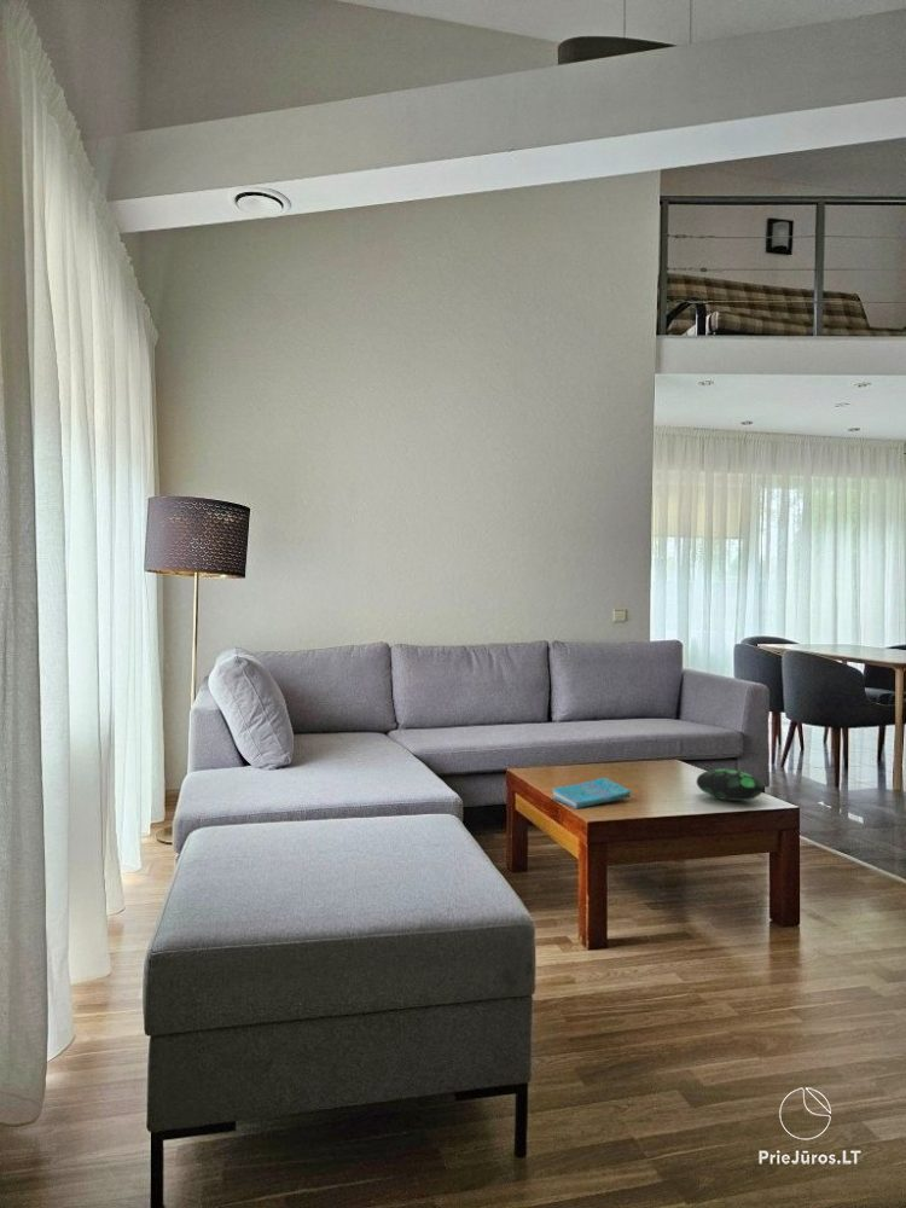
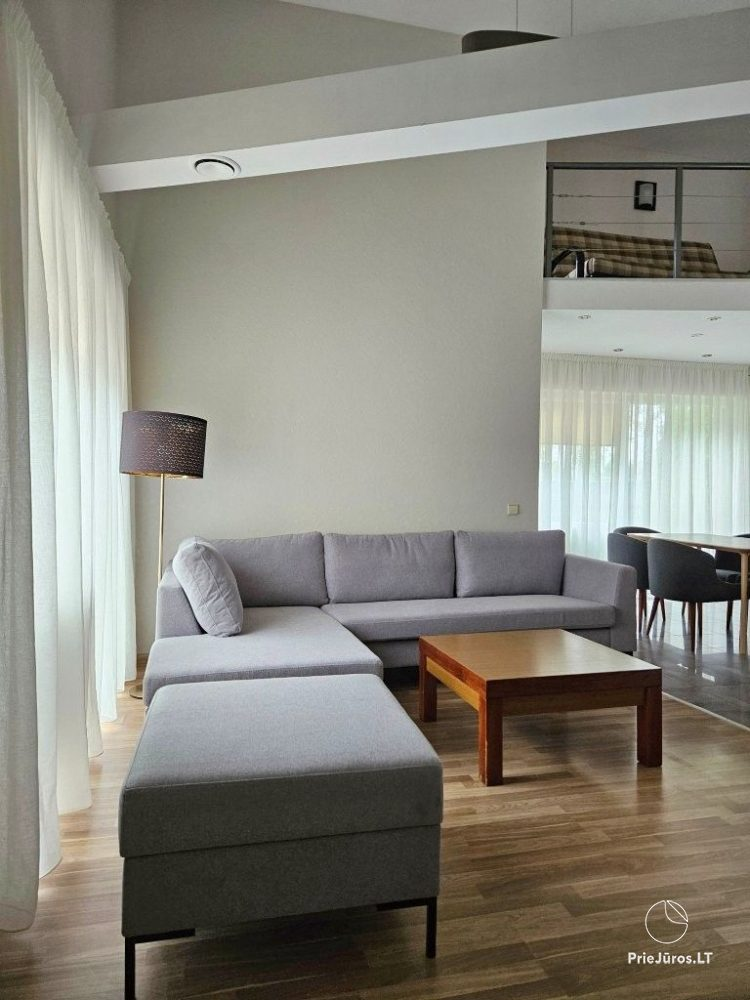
- decorative egg [696,768,765,802]
- cover [551,777,632,809]
